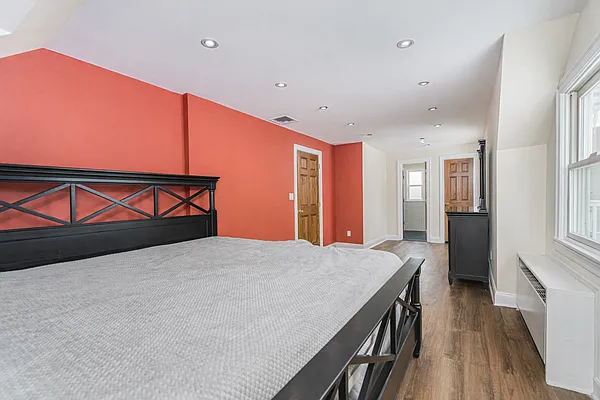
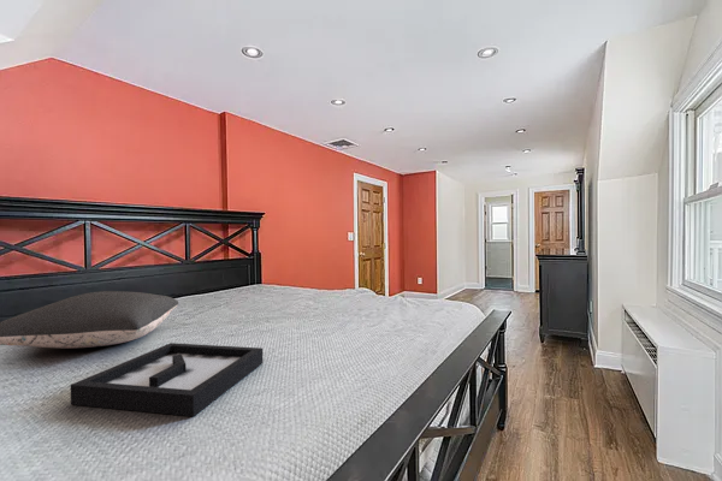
+ pillow [0,290,179,349]
+ decorative tray [70,342,264,417]
